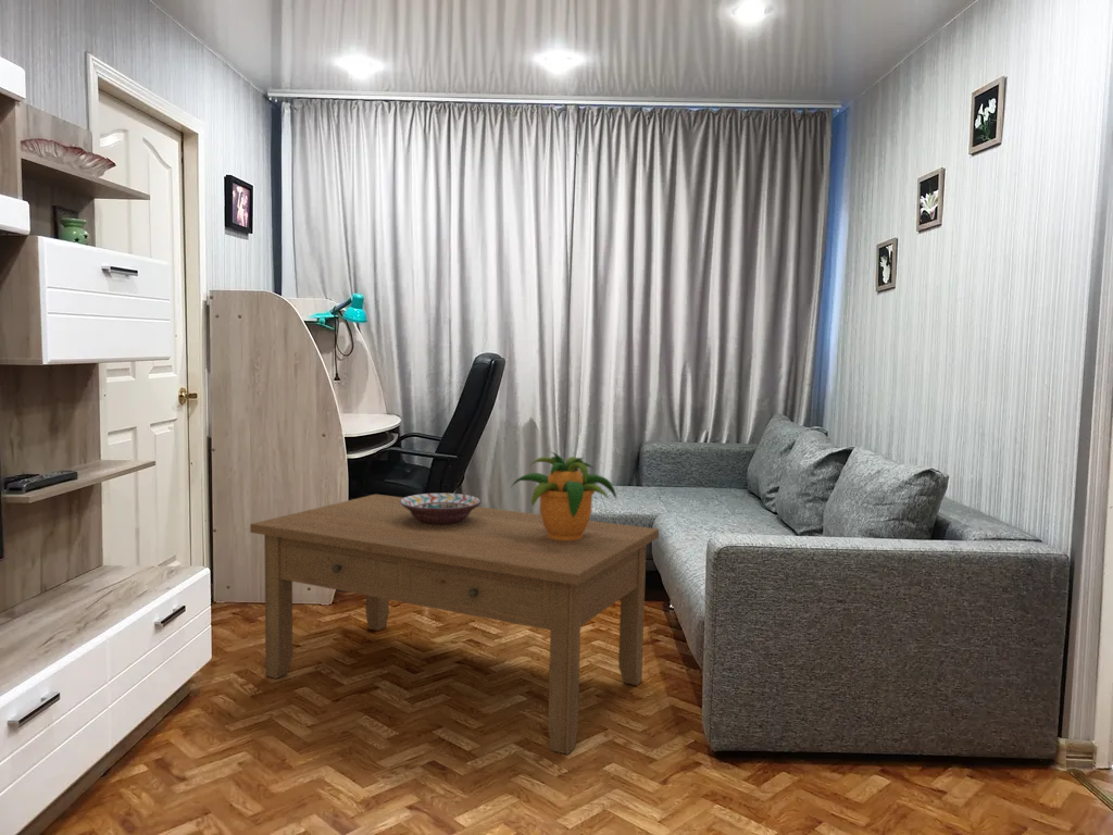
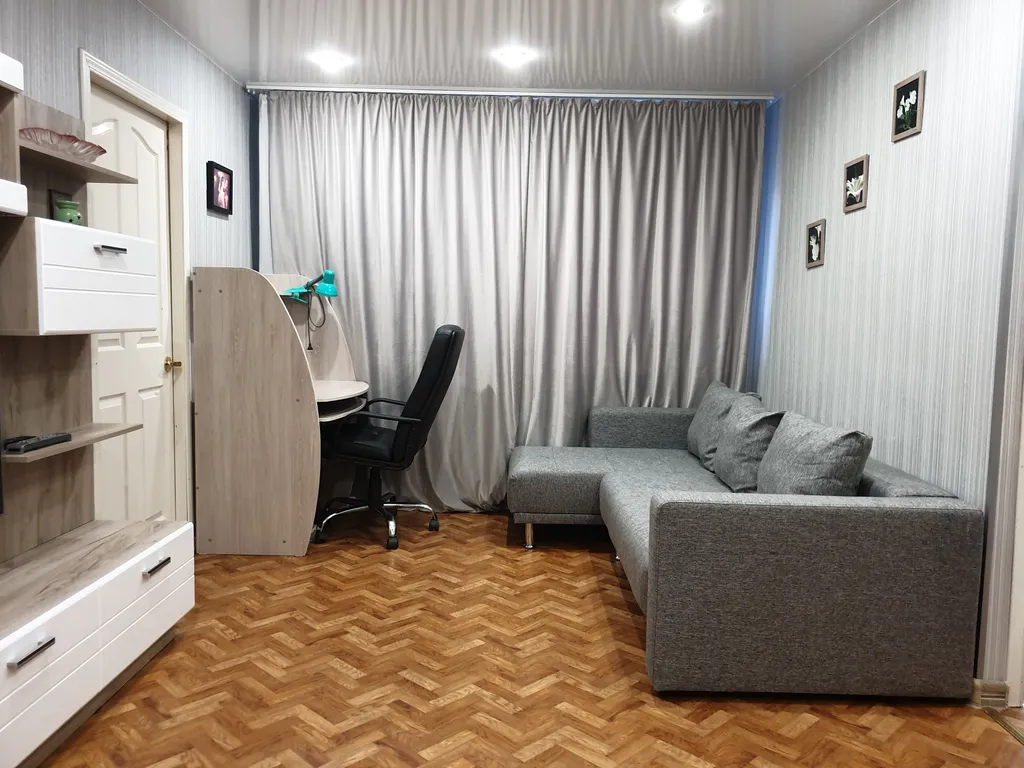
- coffee table [249,494,660,756]
- potted plant [511,450,617,540]
- decorative bowl [400,493,483,524]
